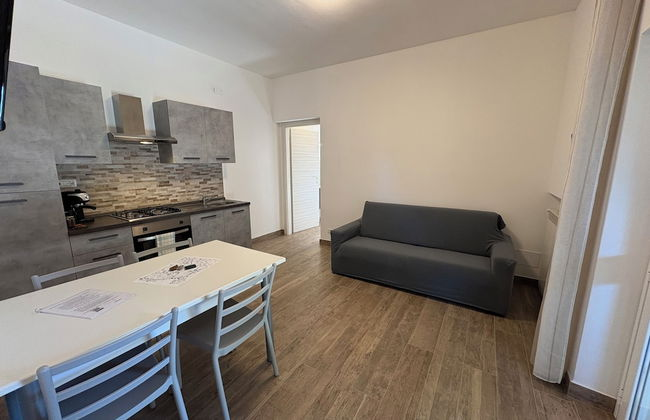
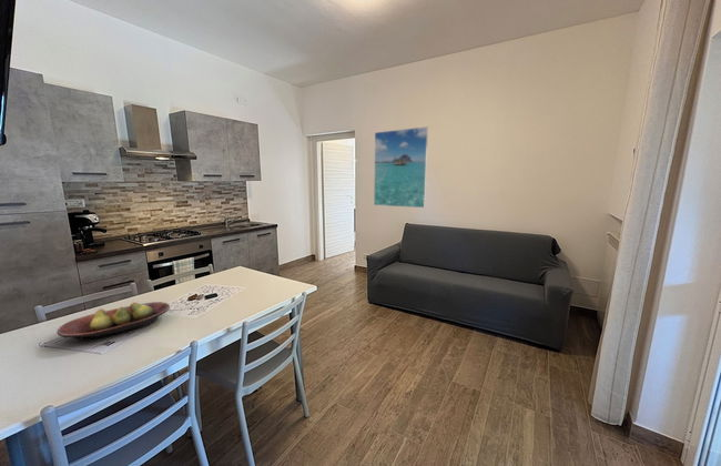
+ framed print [373,125,429,209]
+ fruit bowl [55,301,171,342]
